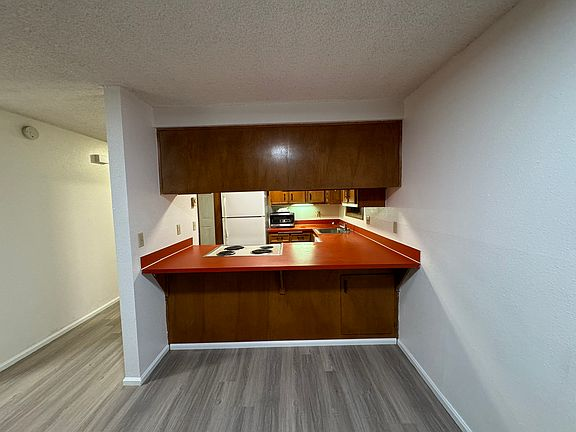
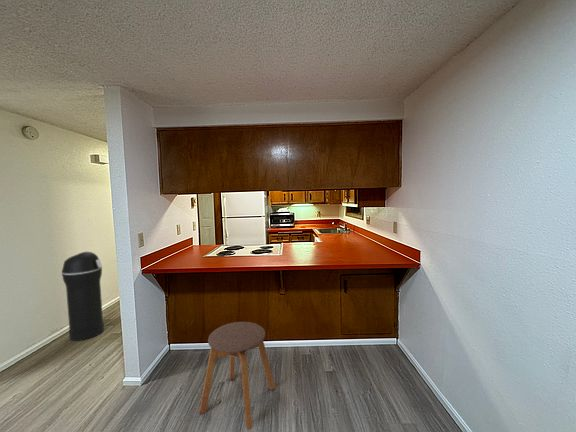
+ trash can [61,251,105,342]
+ stool [199,321,276,431]
